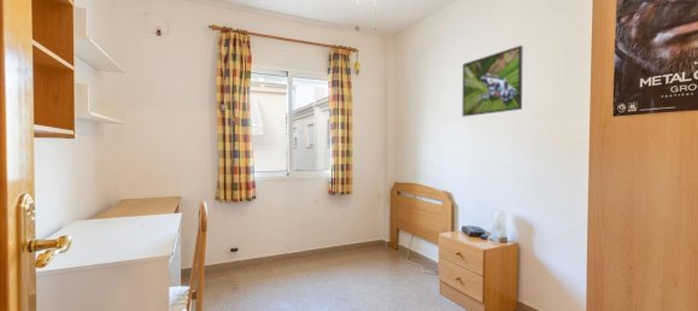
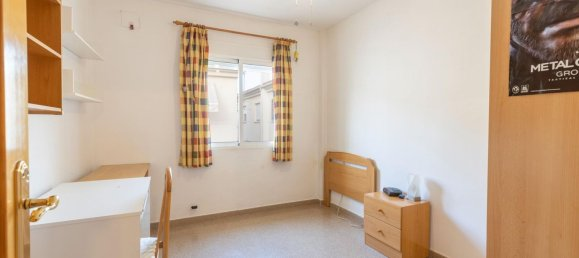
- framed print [462,45,524,118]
